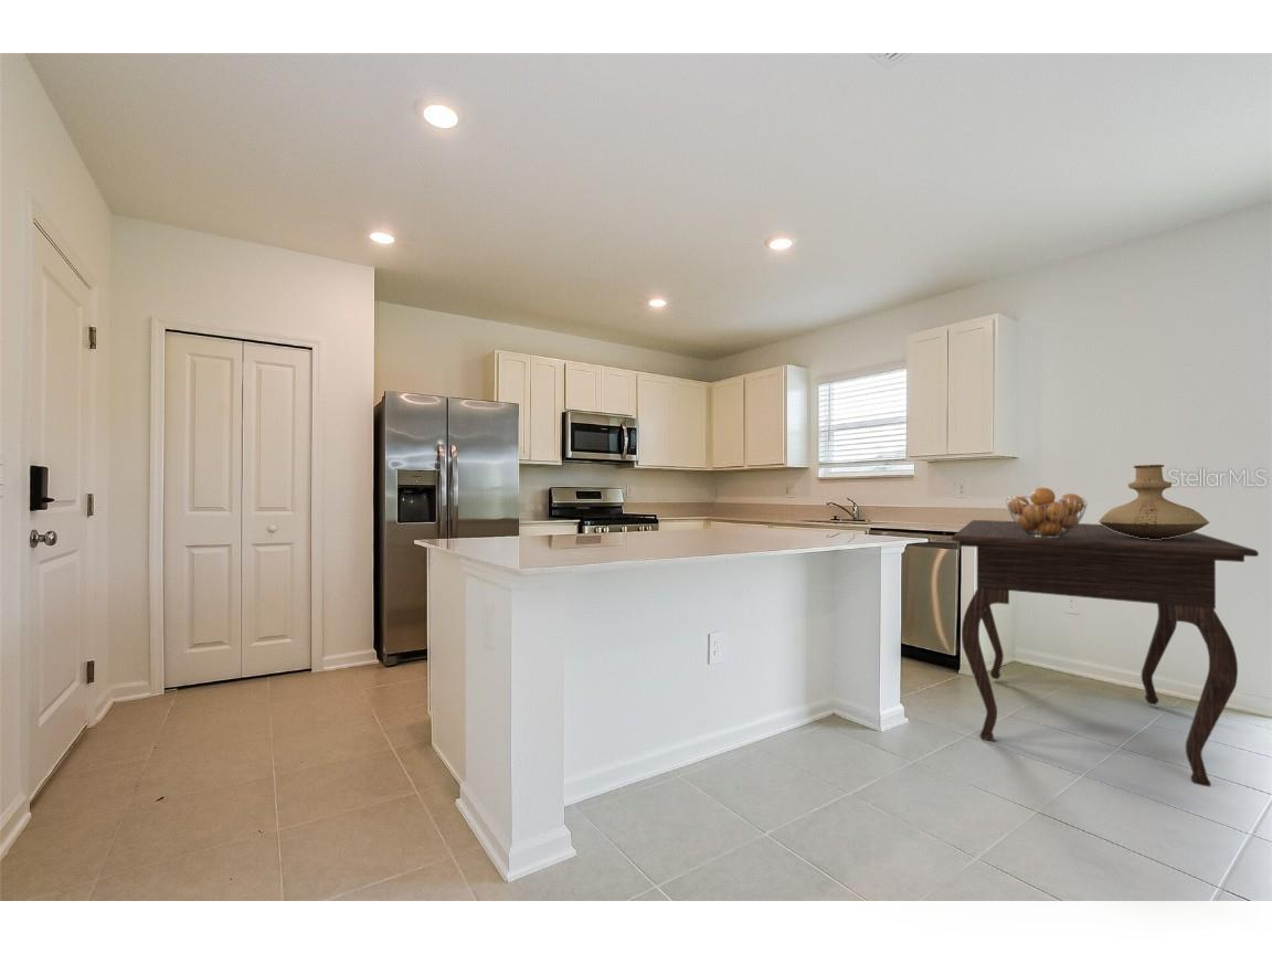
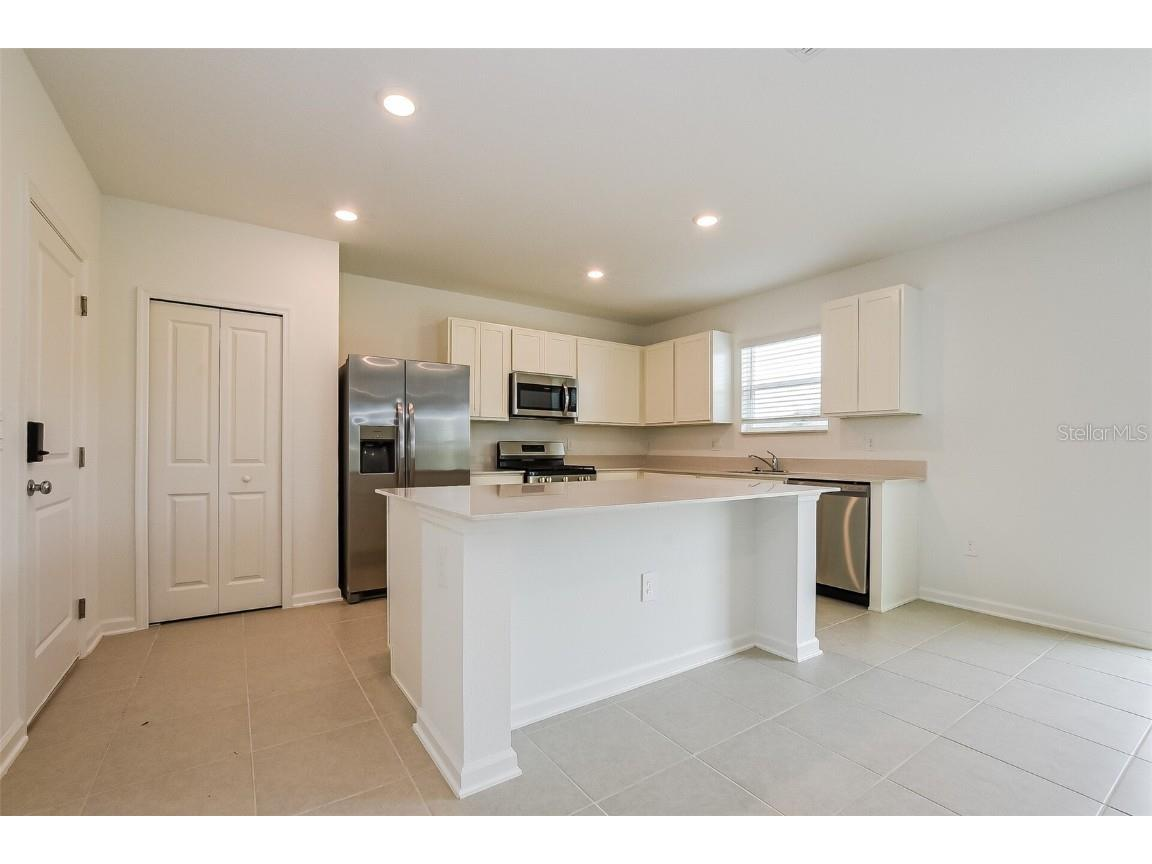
- dining table [951,519,1260,787]
- vase [1098,464,1210,539]
- fruit basket [1005,487,1089,539]
